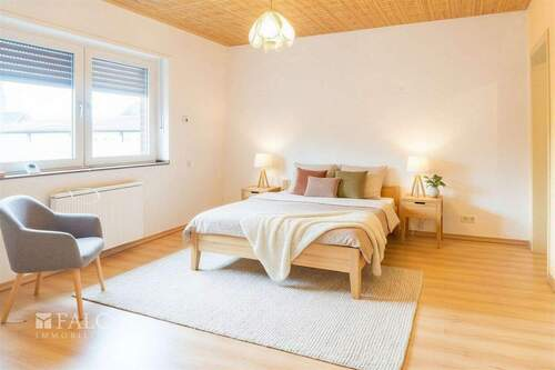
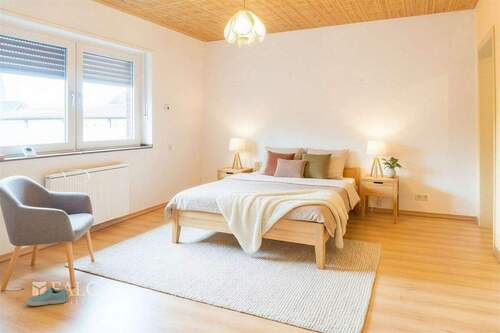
+ sneaker [25,286,69,307]
